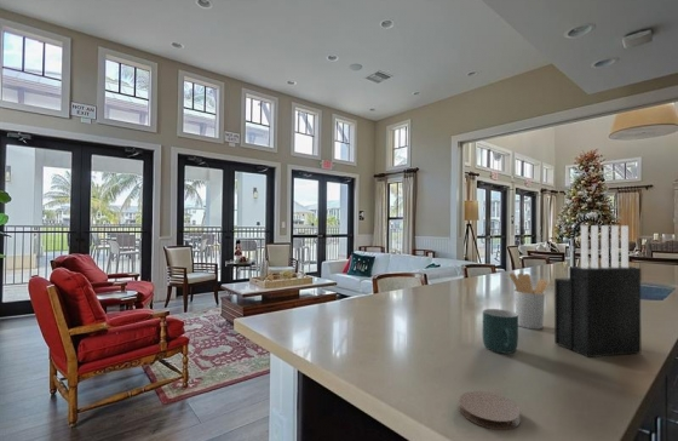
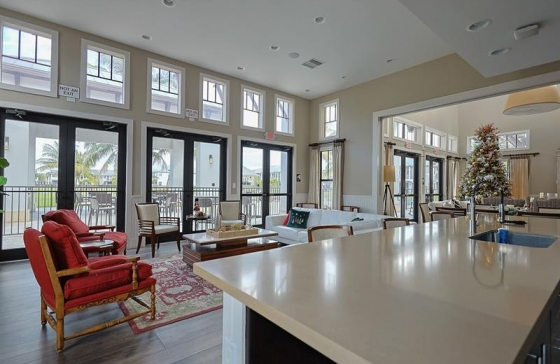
- knife block [553,224,642,359]
- utensil holder [508,273,550,330]
- coaster [458,390,521,431]
- mug [482,308,519,355]
